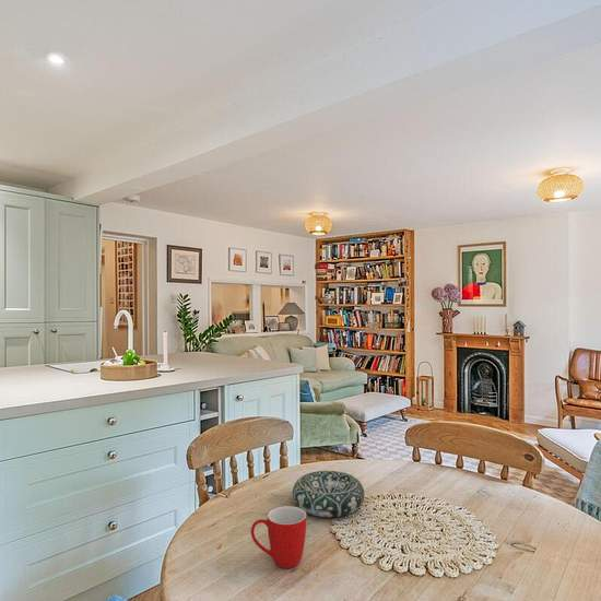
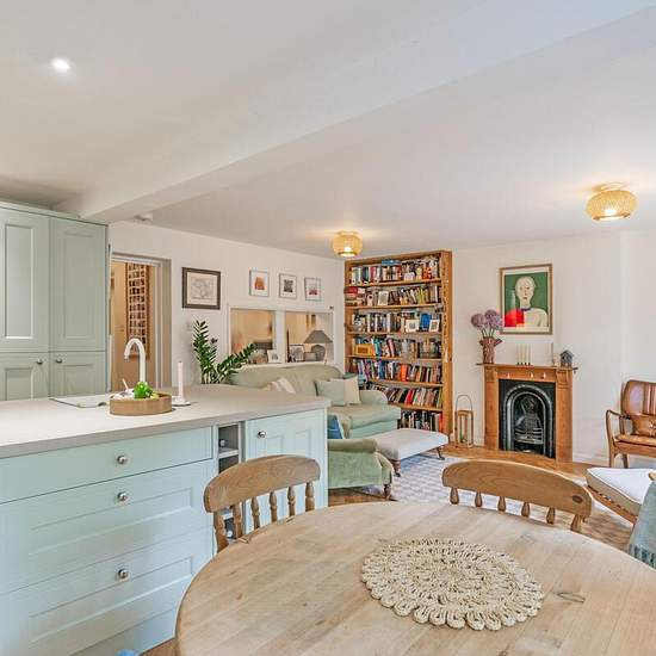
- decorative bowl [292,470,365,518]
- mug [250,505,308,569]
